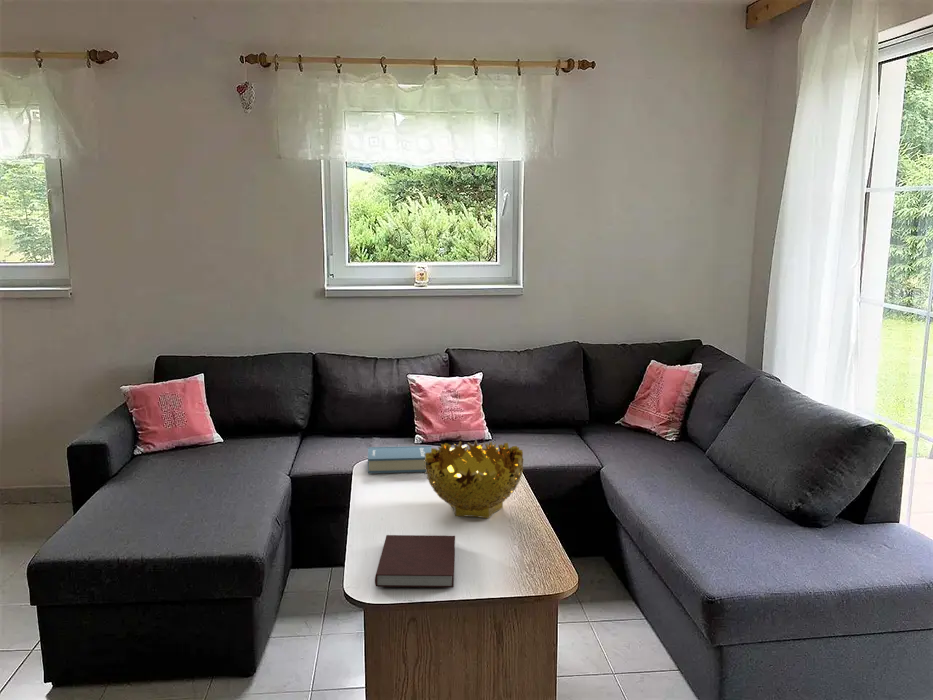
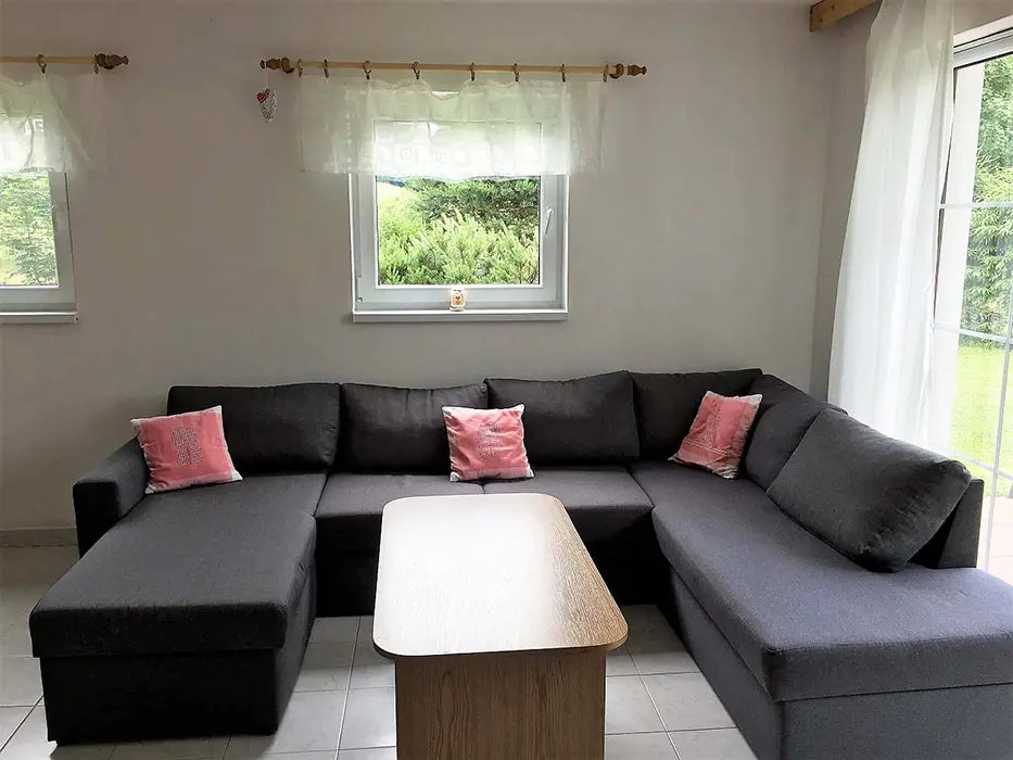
- book [367,445,433,474]
- decorative bowl [424,439,525,519]
- notebook [374,534,456,588]
